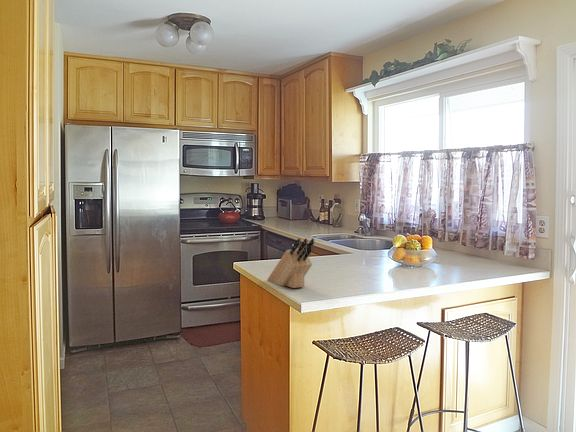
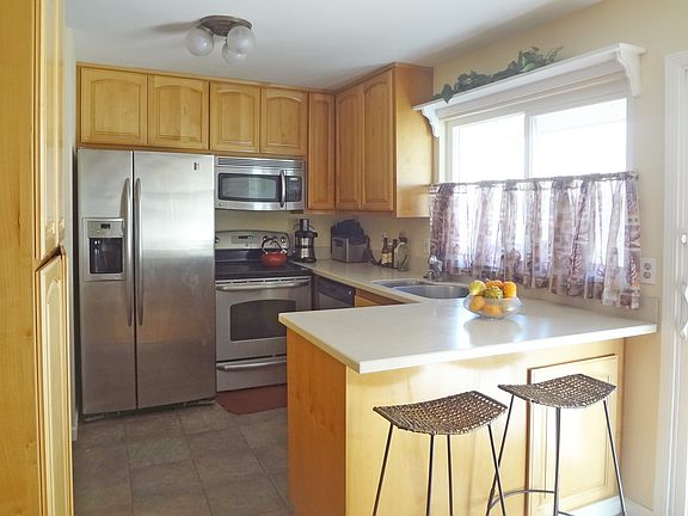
- knife block [267,237,315,289]
